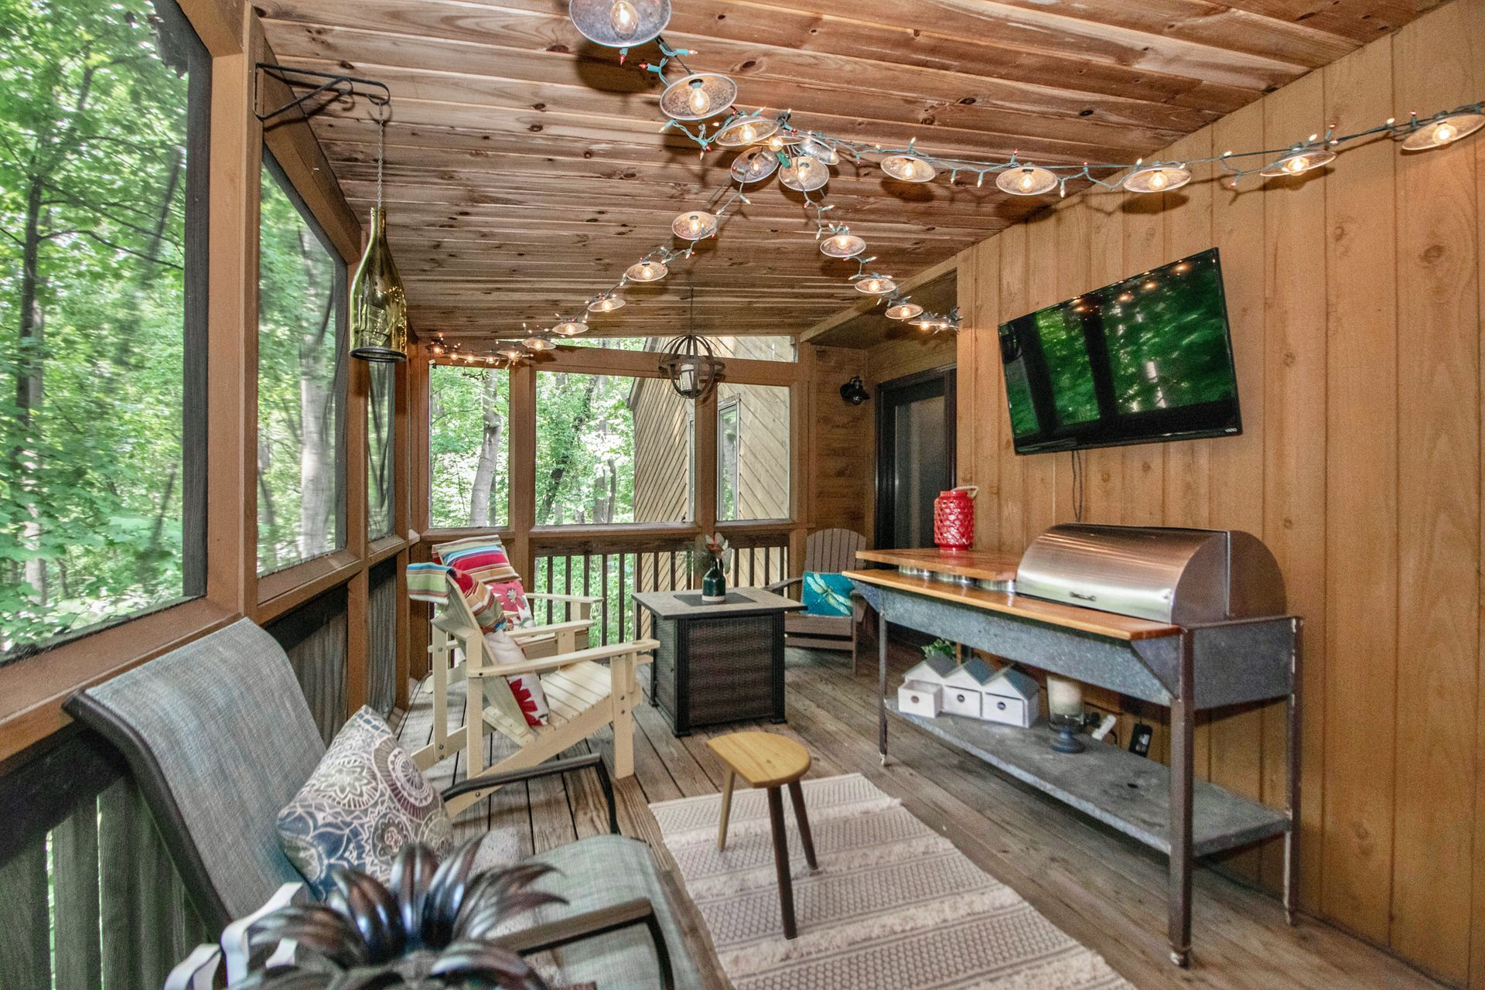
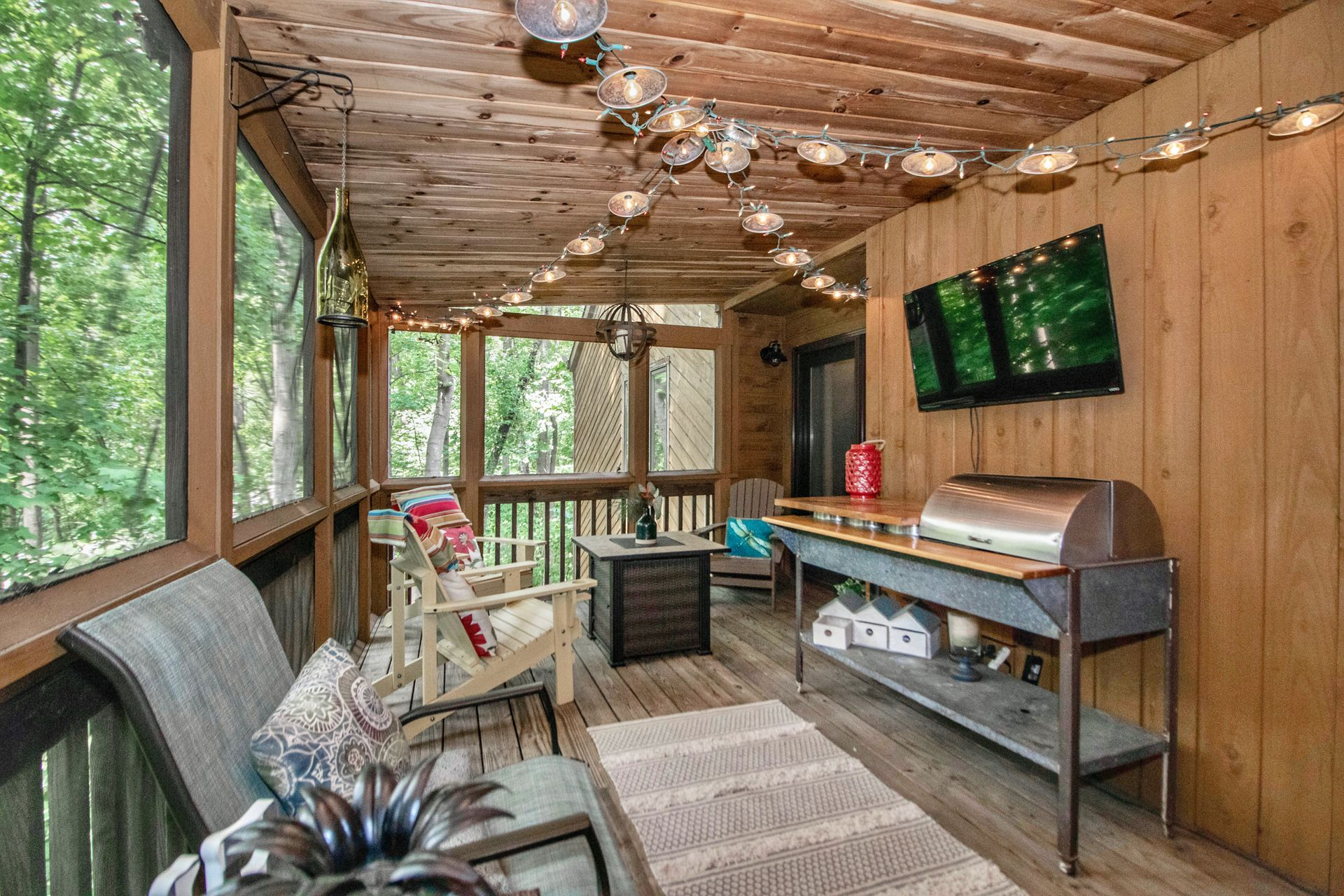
- stool [705,730,819,940]
